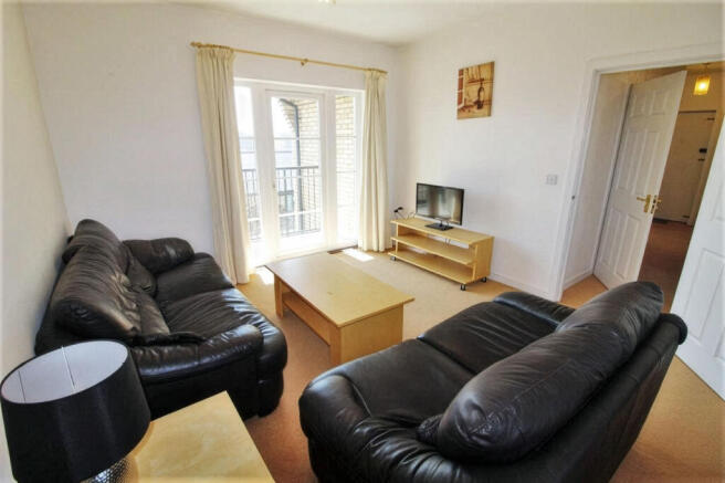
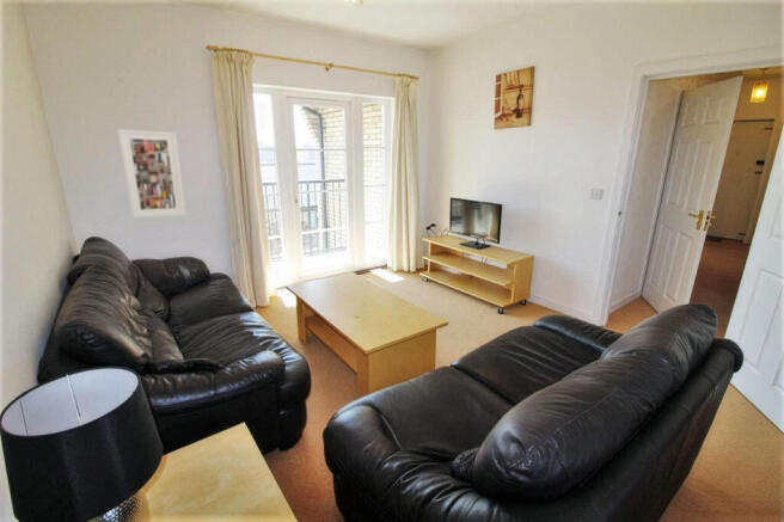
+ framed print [117,128,186,220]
